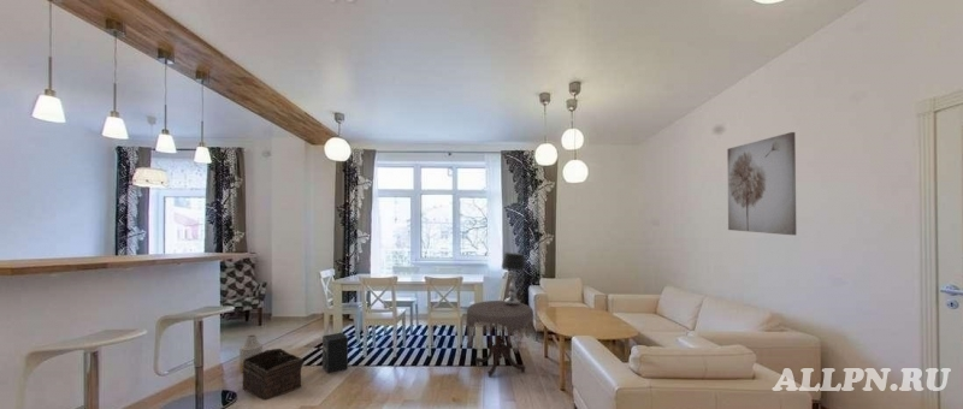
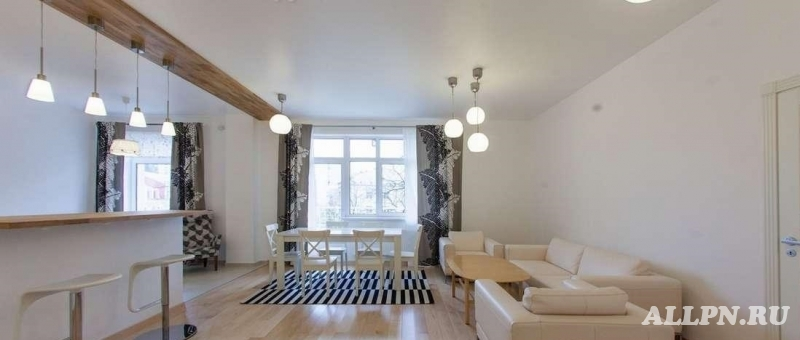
- side table [465,300,534,379]
- vase [238,333,264,373]
- speaker [320,332,349,374]
- table lamp [501,251,527,306]
- basket [241,348,305,402]
- wall art [726,131,797,236]
